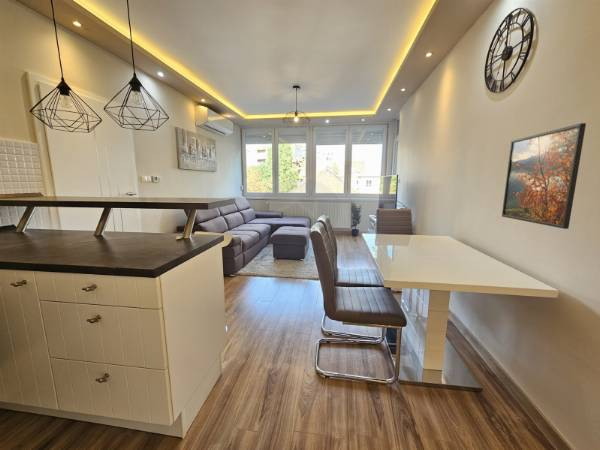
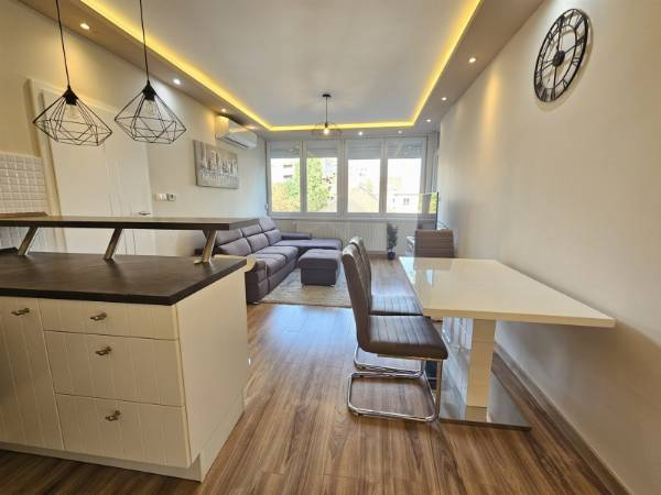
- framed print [501,122,587,230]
